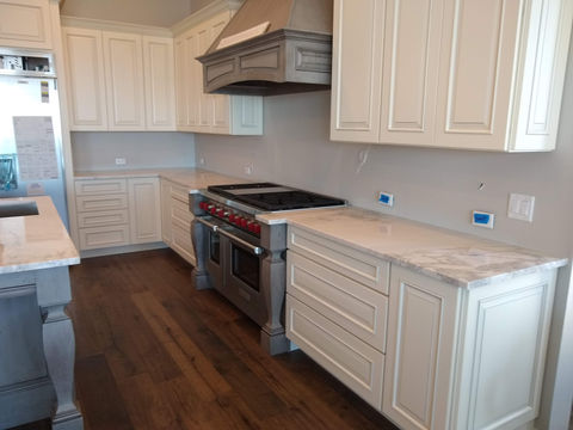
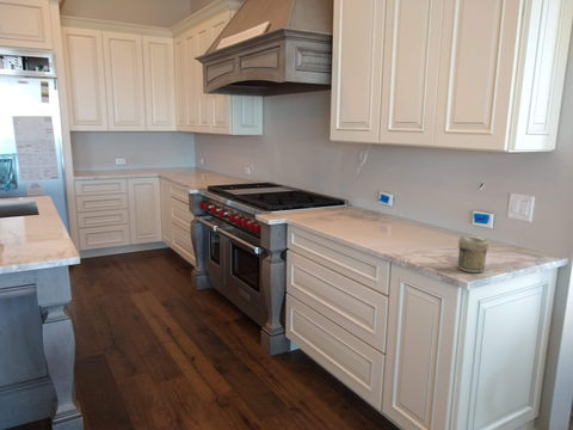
+ jar [457,234,489,274]
